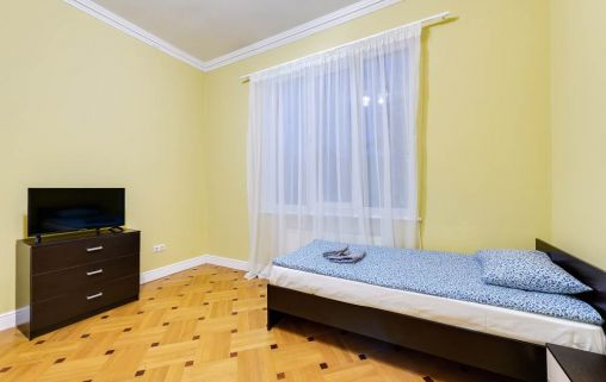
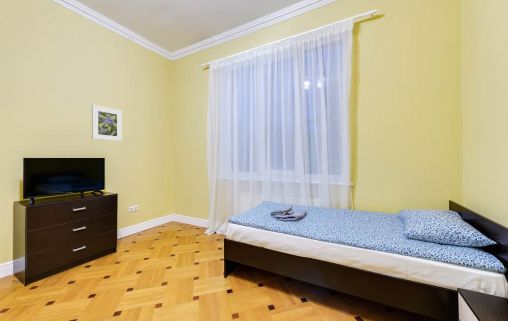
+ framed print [91,104,123,142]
